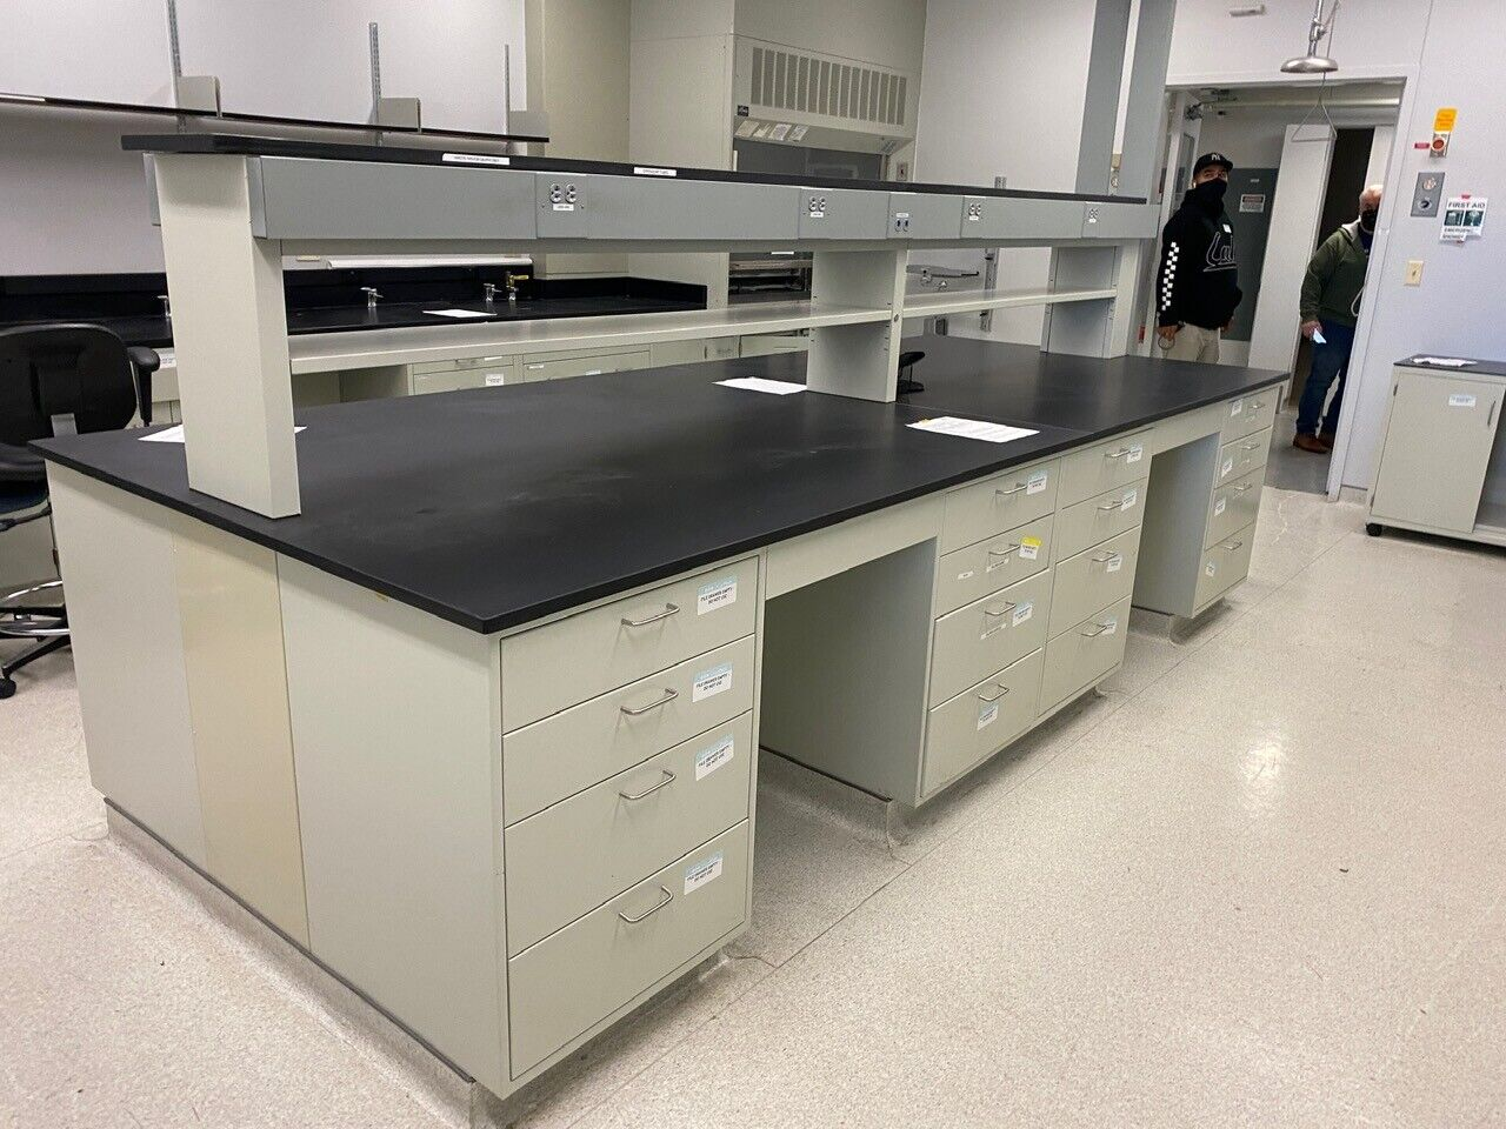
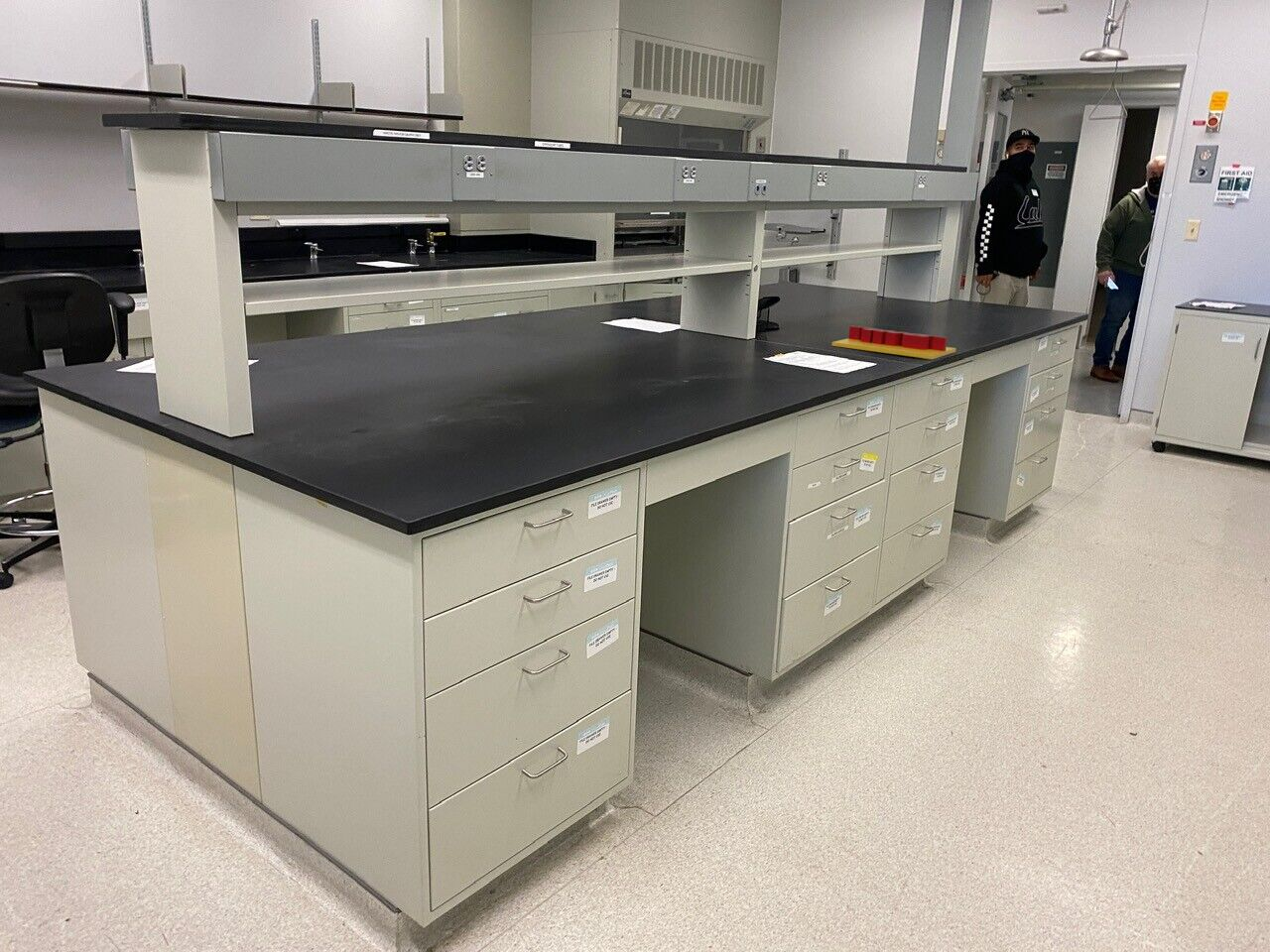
+ clipboard [830,325,957,360]
